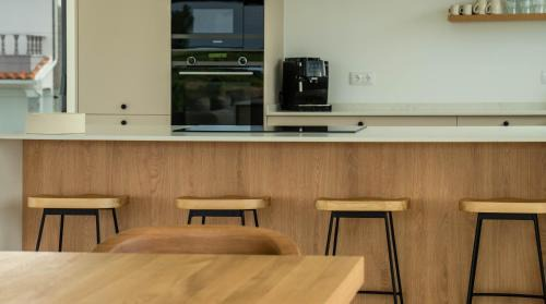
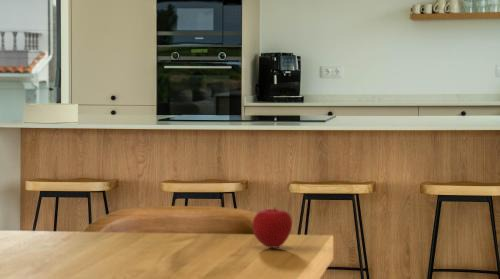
+ apple [252,206,293,249]
